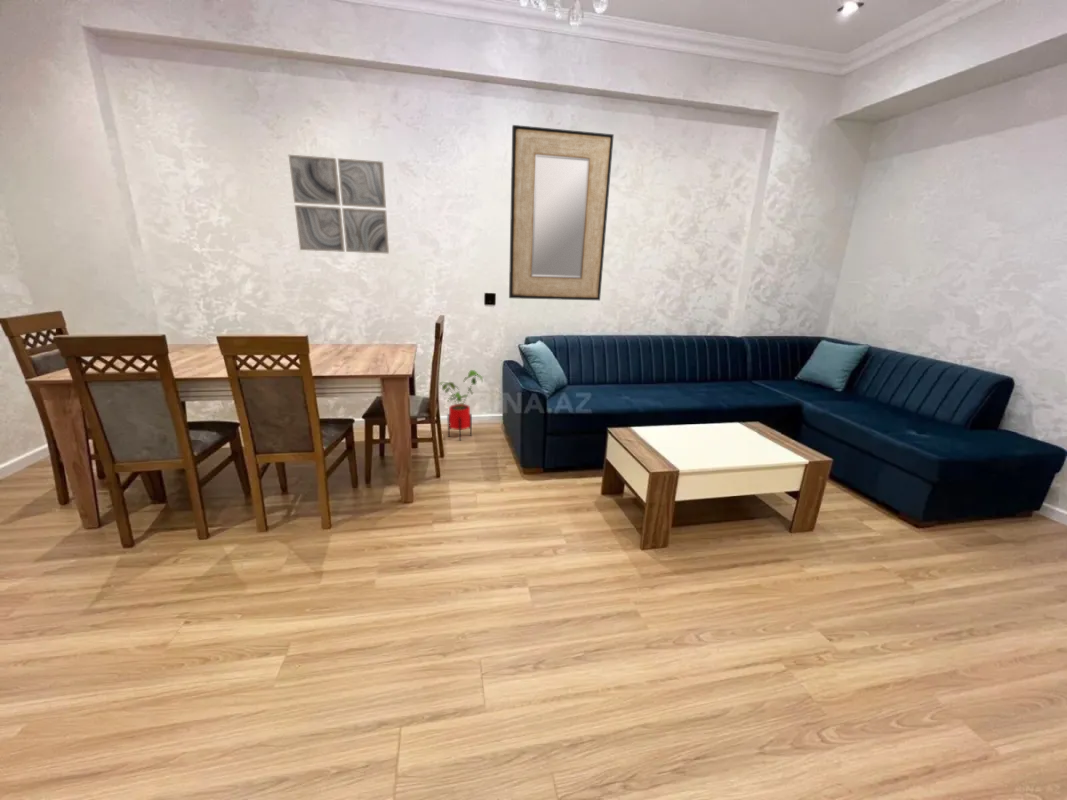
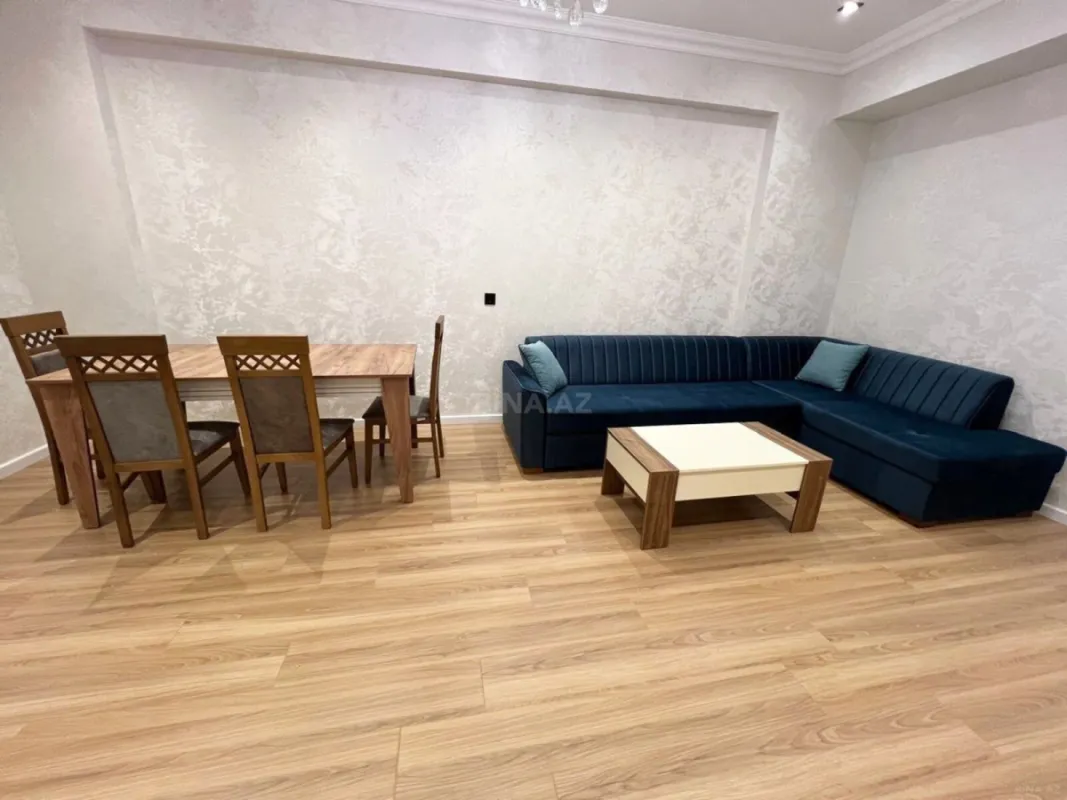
- house plant [438,369,484,441]
- home mirror [508,124,615,301]
- wall art [288,154,390,255]
